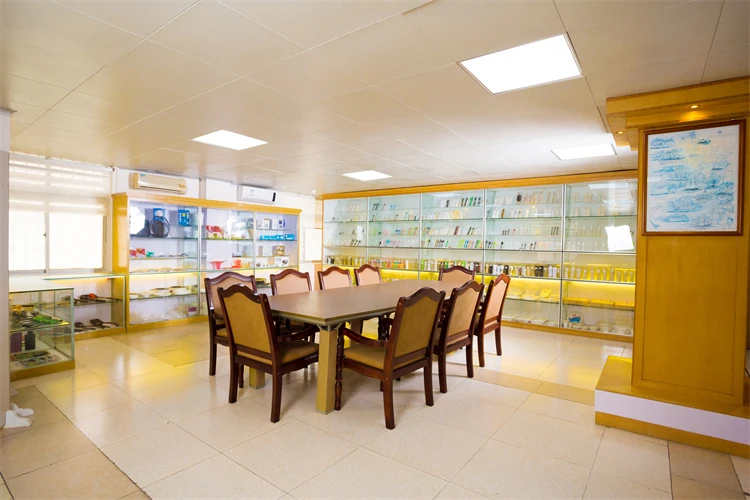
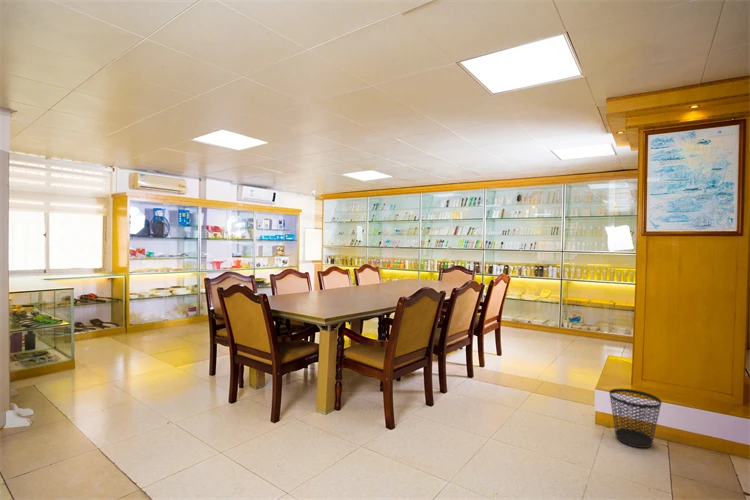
+ wastebasket [608,388,663,449]
